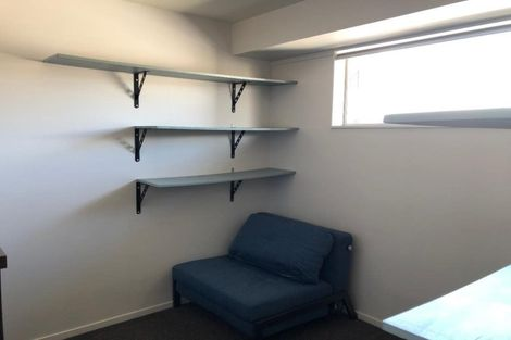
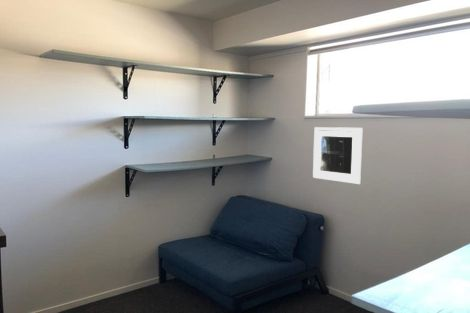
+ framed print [312,126,364,185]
